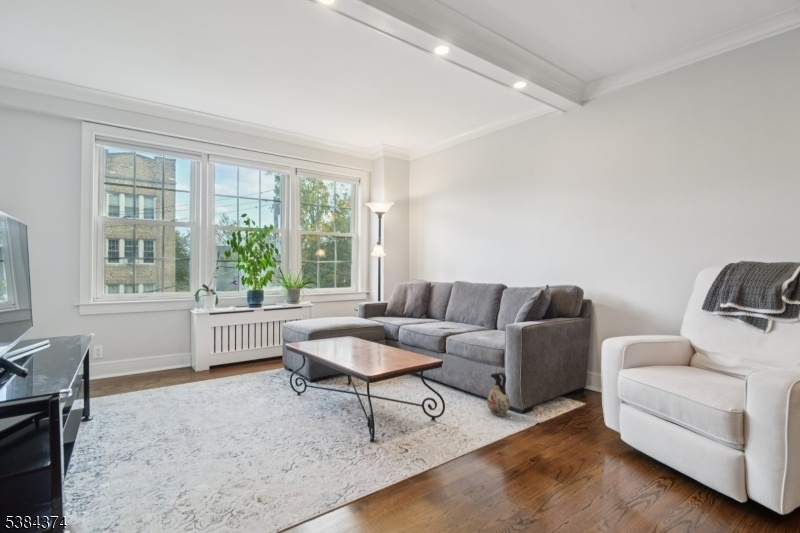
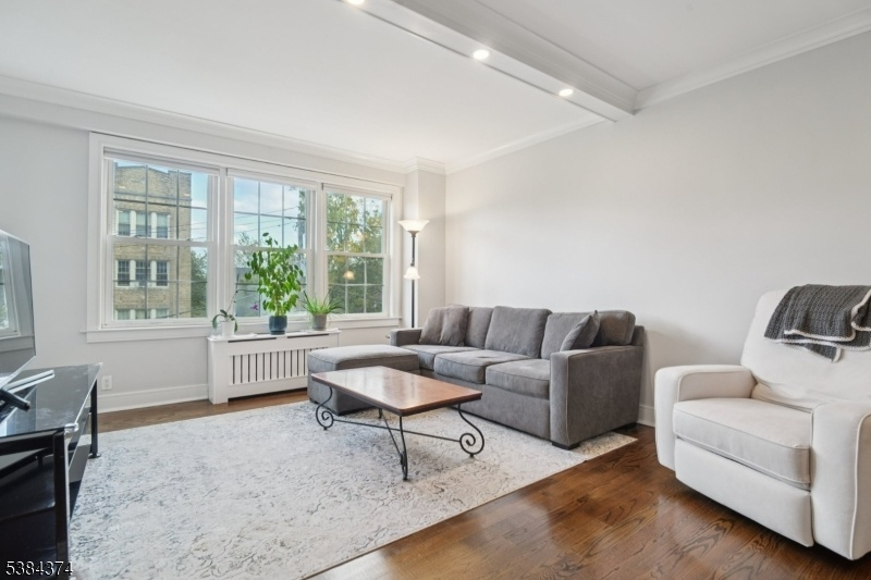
- ceramic jug [486,371,511,417]
